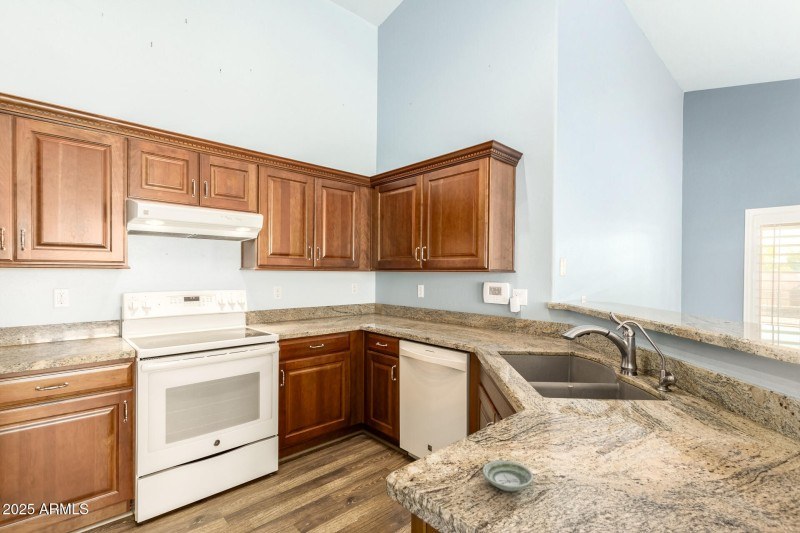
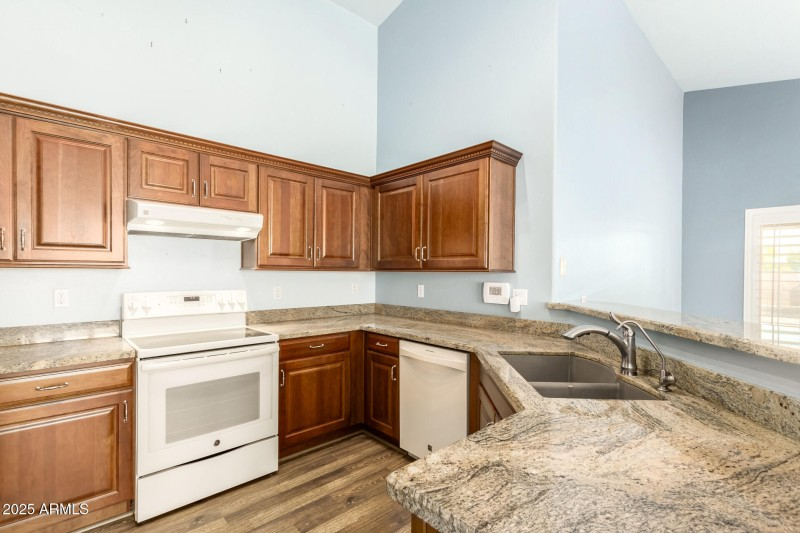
- saucer [482,459,535,493]
